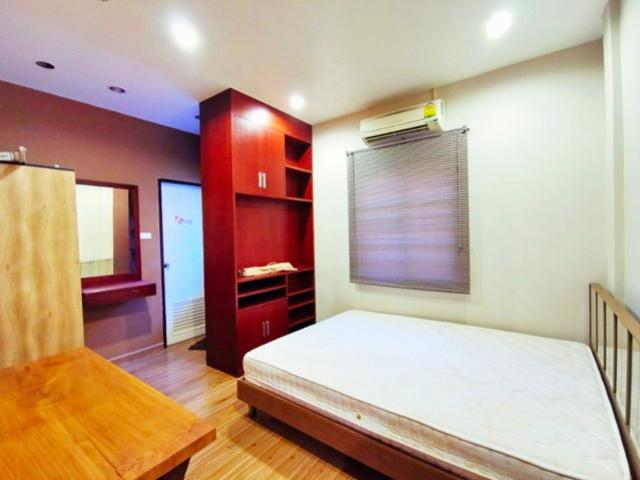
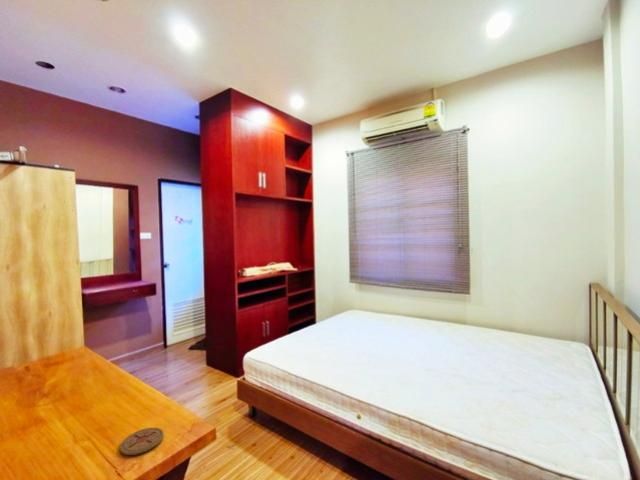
+ coaster [119,427,164,456]
